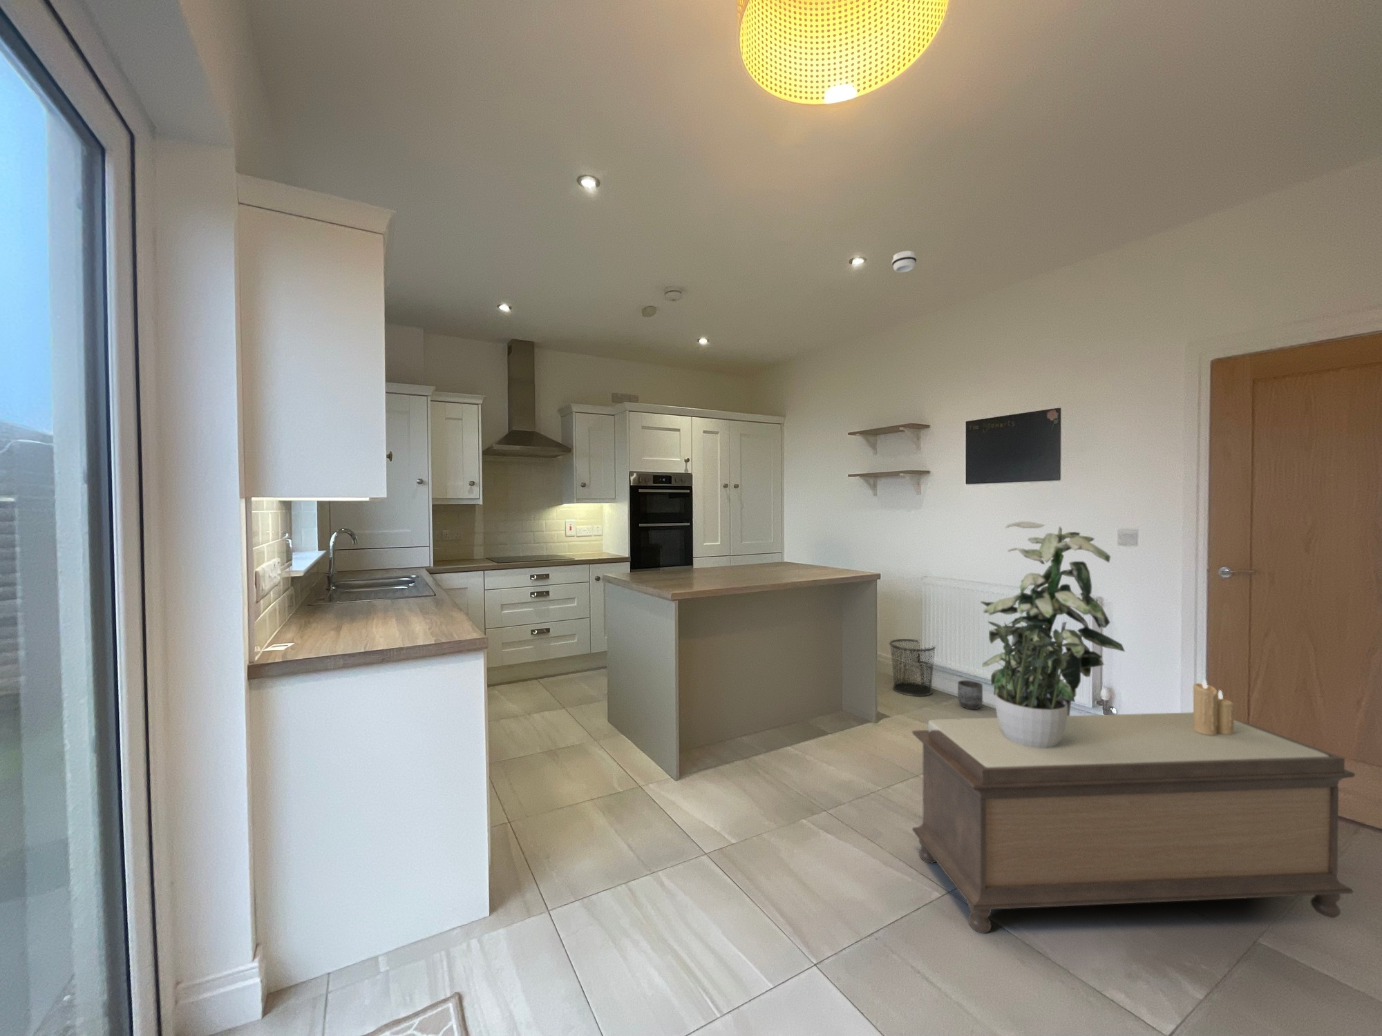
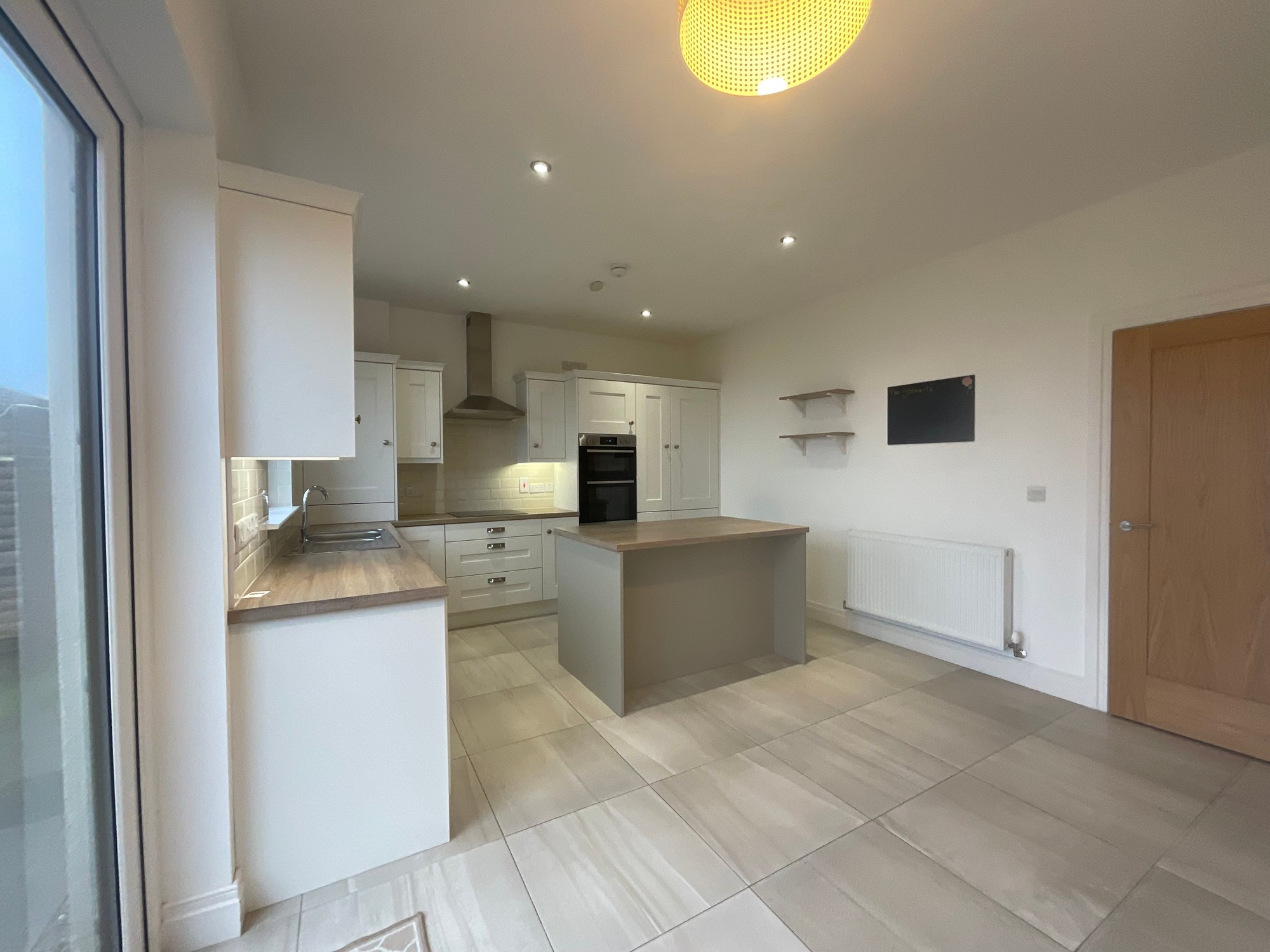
- planter [957,680,984,710]
- indoor plant [979,521,1125,716]
- candle [1193,679,1235,735]
- waste bin [889,638,936,696]
- smoke detector [891,250,917,273]
- bench [912,712,1356,934]
- potted plant [987,615,1081,748]
